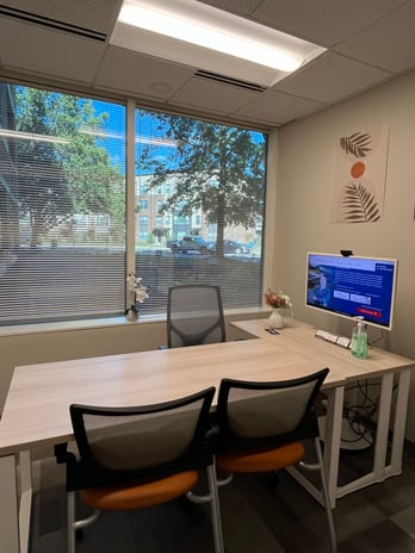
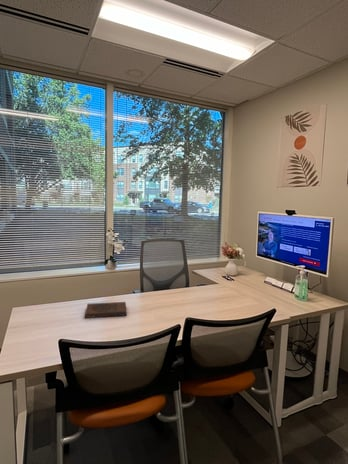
+ book [84,301,128,319]
